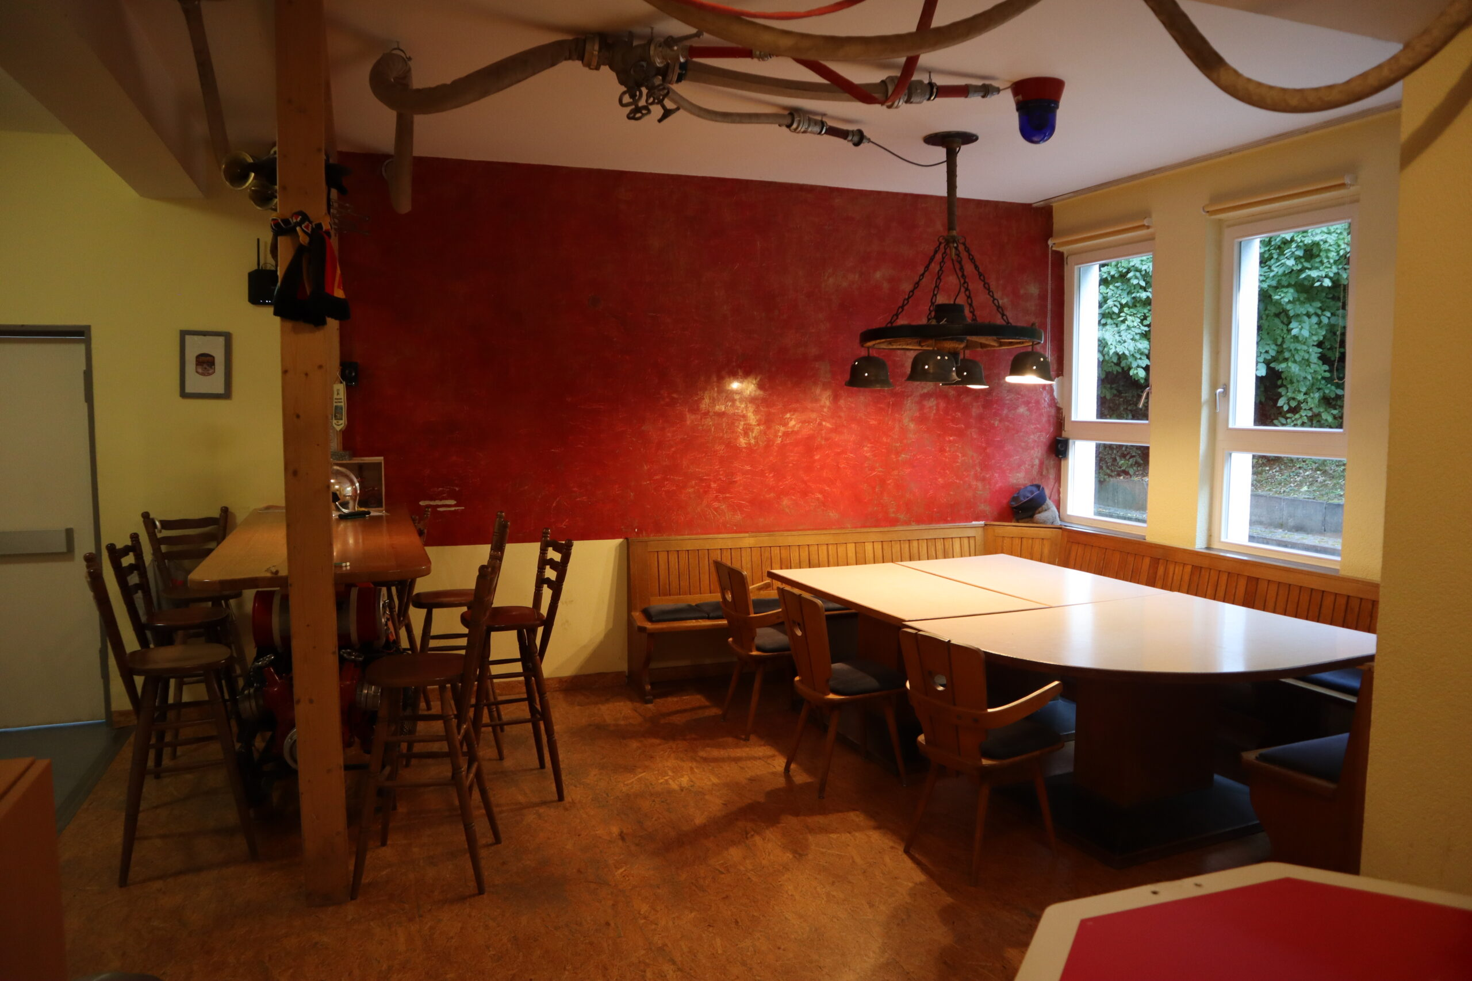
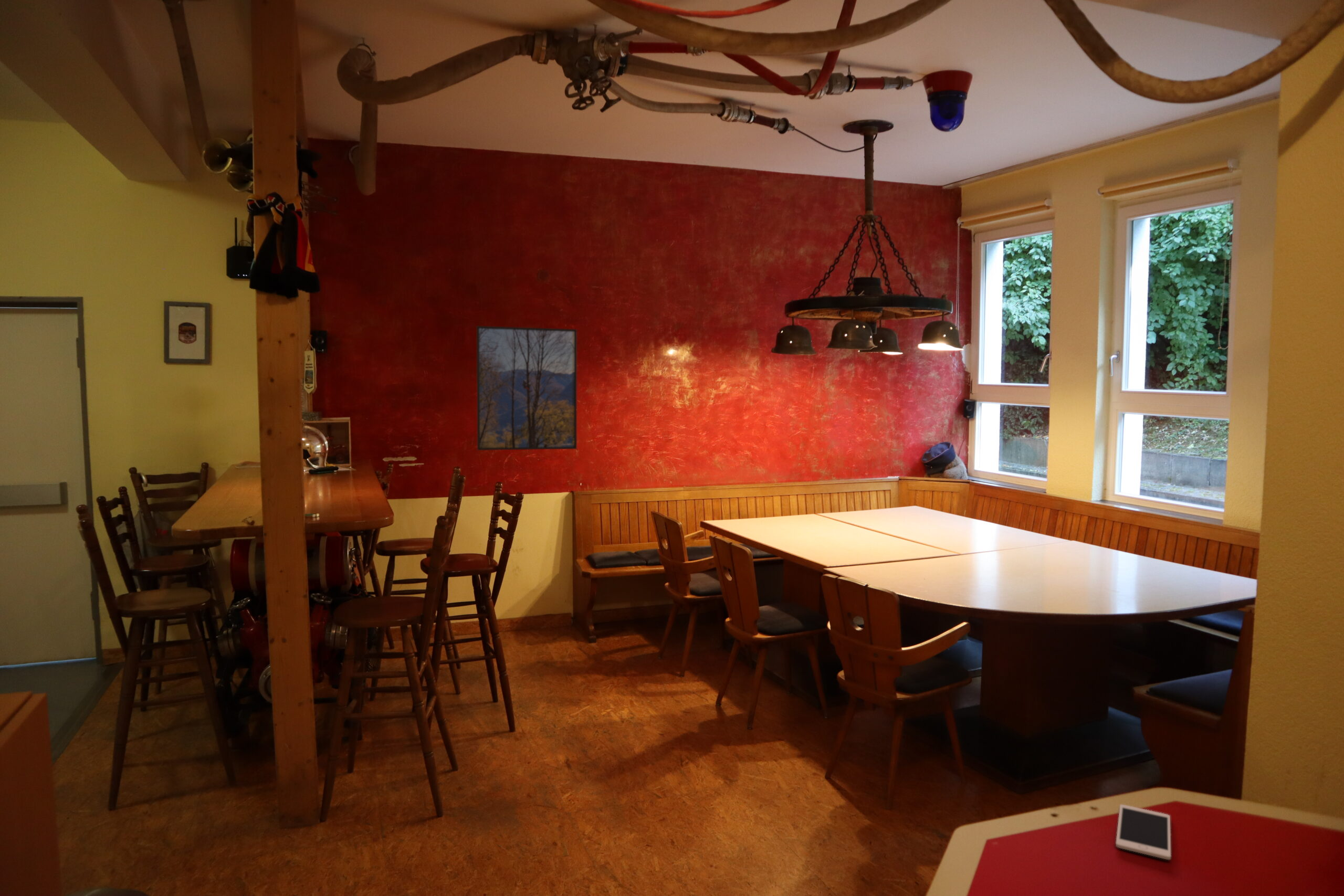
+ cell phone [1115,804,1171,860]
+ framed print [476,325,577,451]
